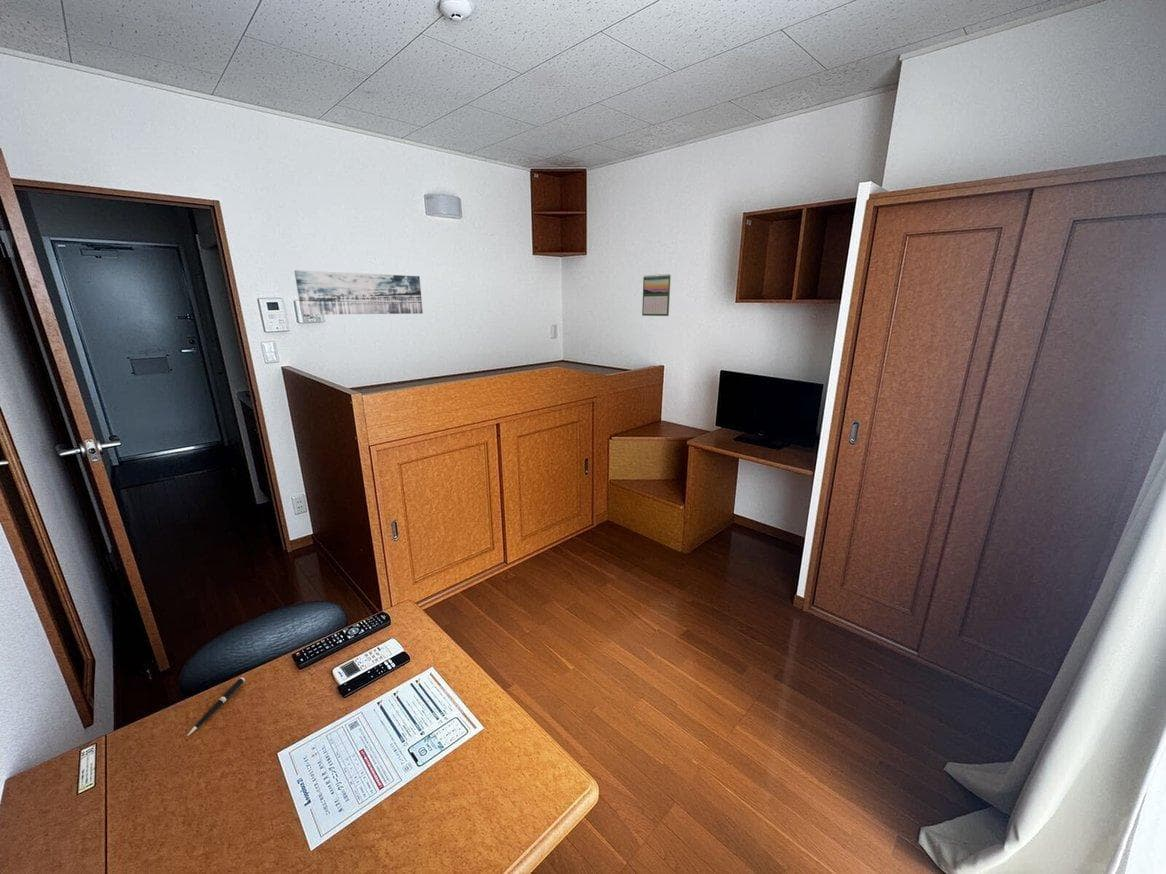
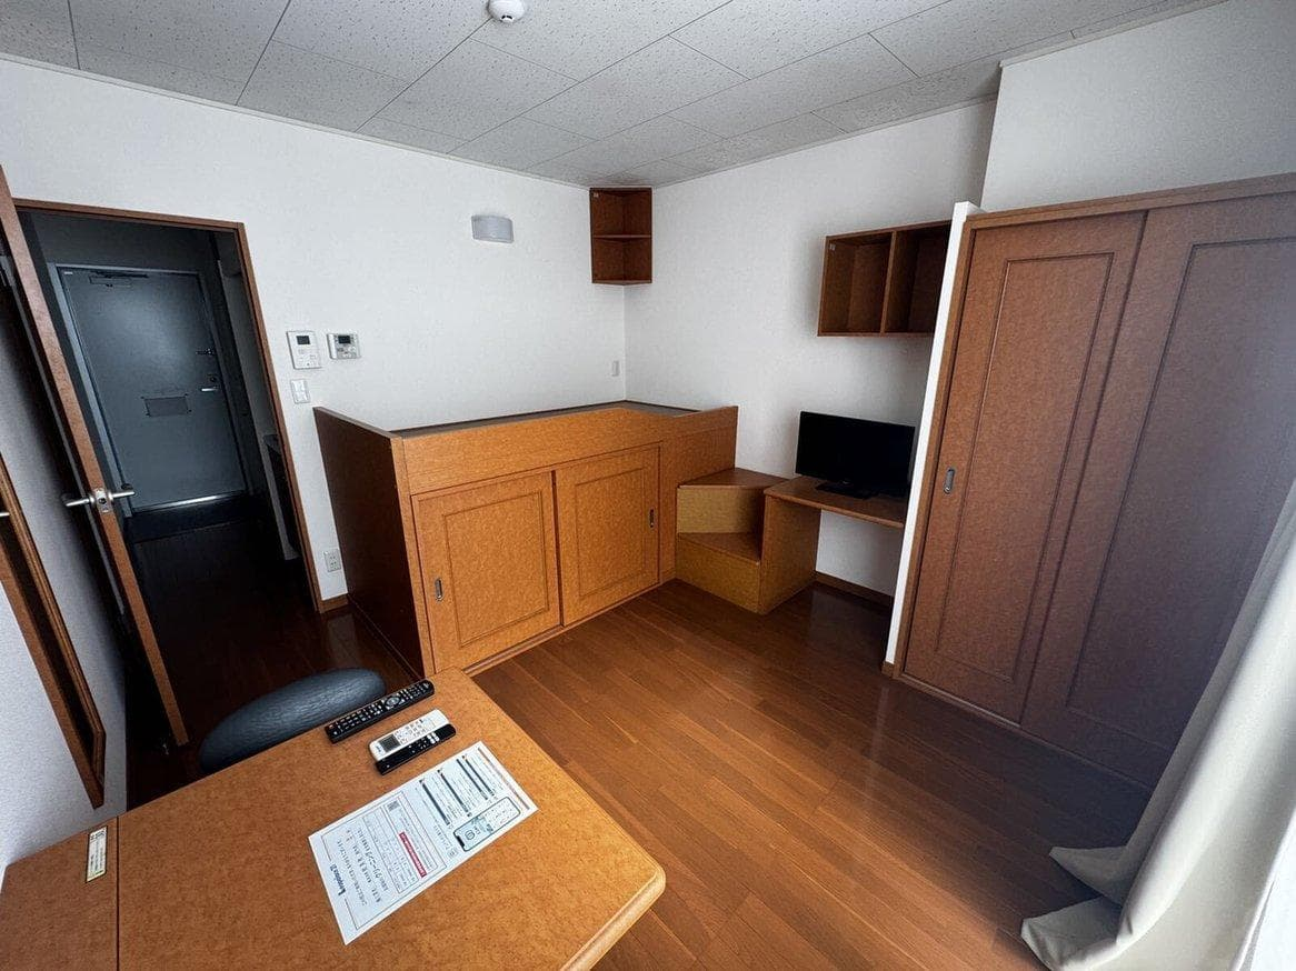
- calendar [641,273,672,317]
- wall art [293,269,424,316]
- pen [186,676,246,737]
